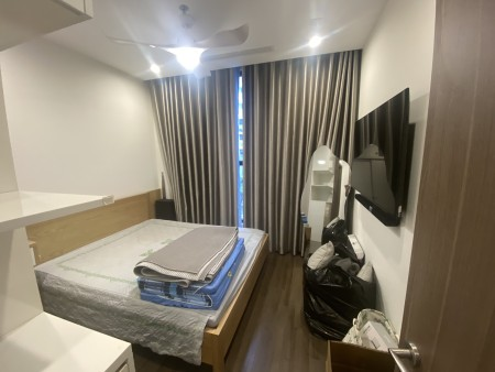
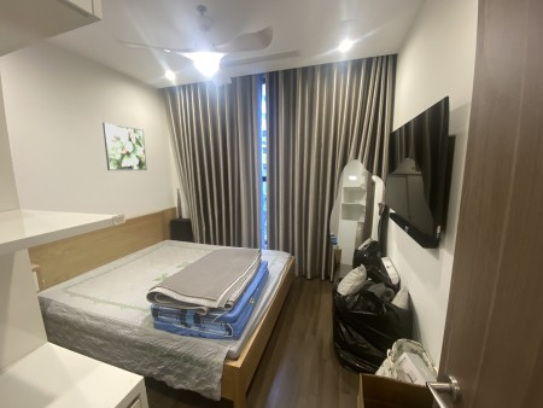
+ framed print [101,121,148,171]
